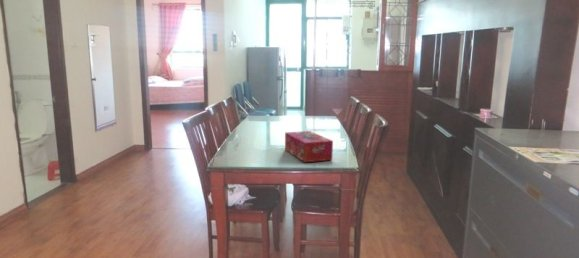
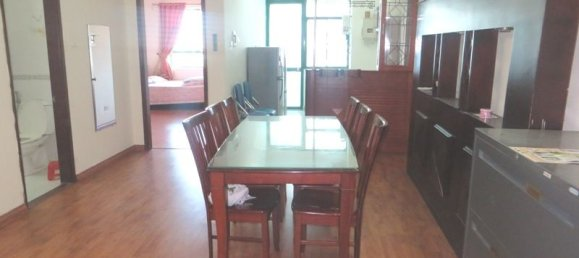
- tissue box [284,130,334,163]
